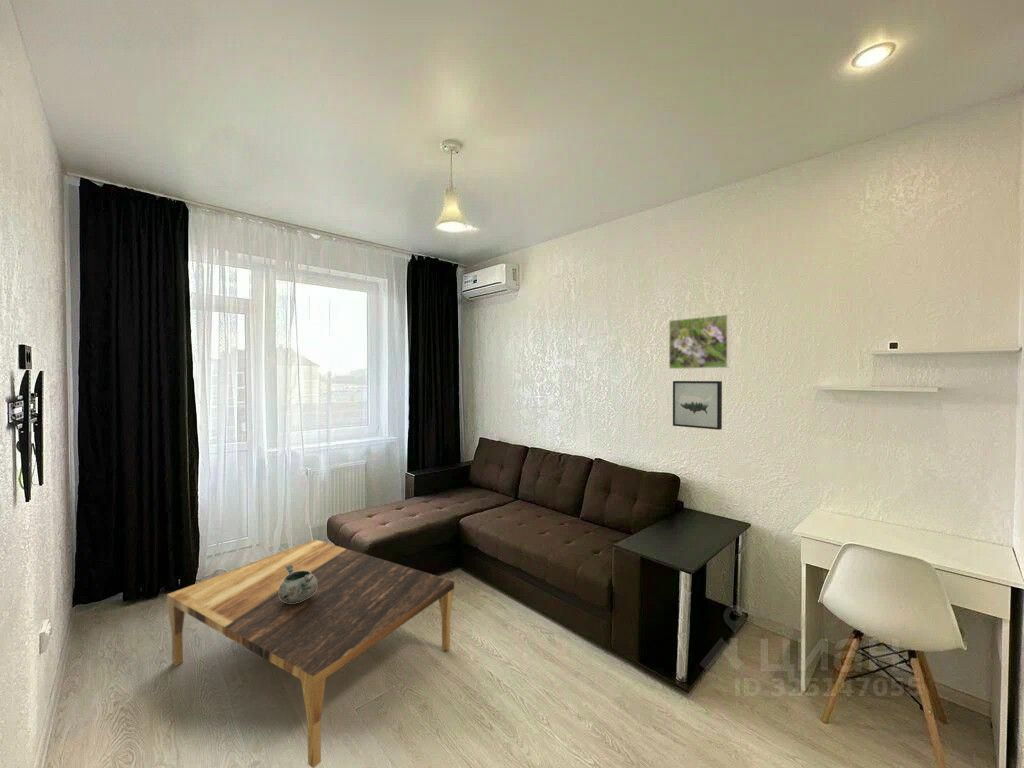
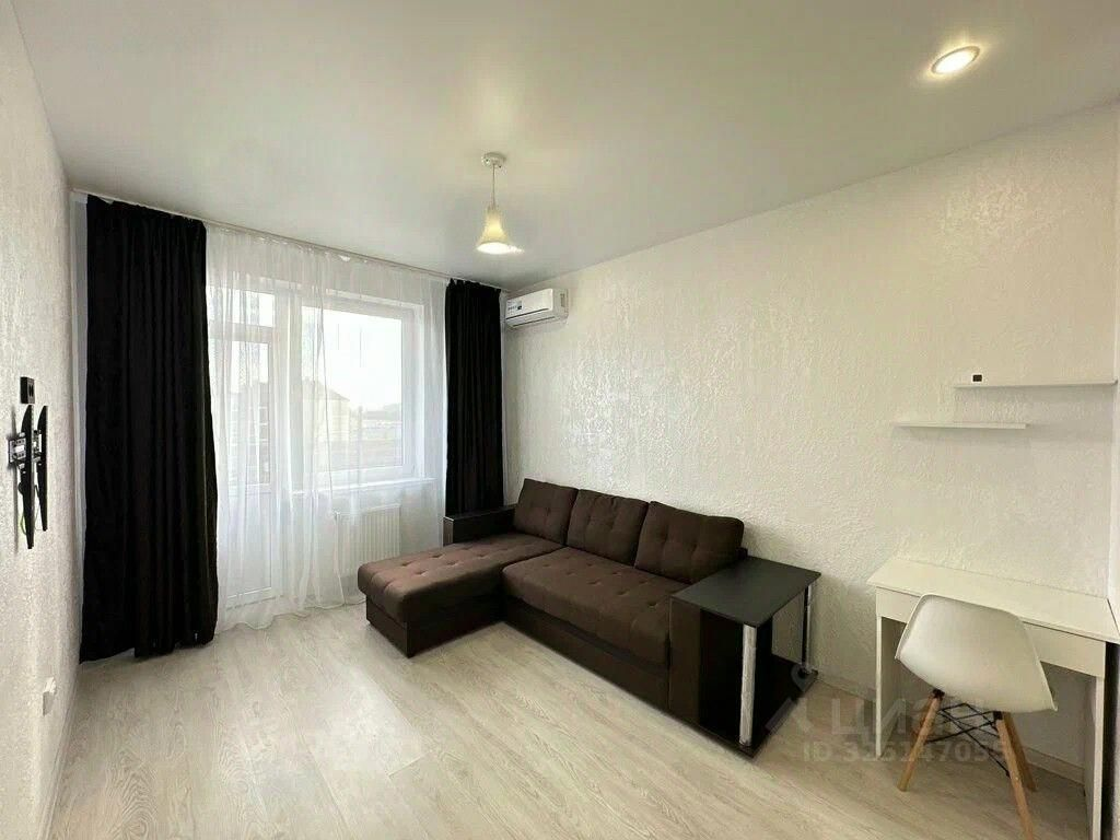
- coffee table [166,539,455,768]
- decorative bowl [279,564,317,603]
- wall art [672,380,723,431]
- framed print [668,313,731,370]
